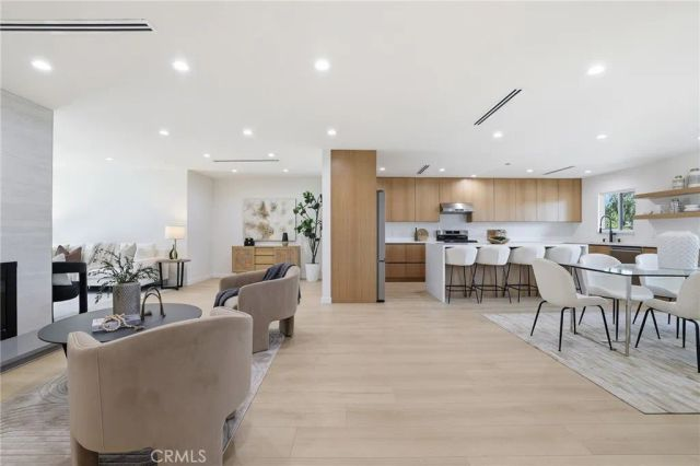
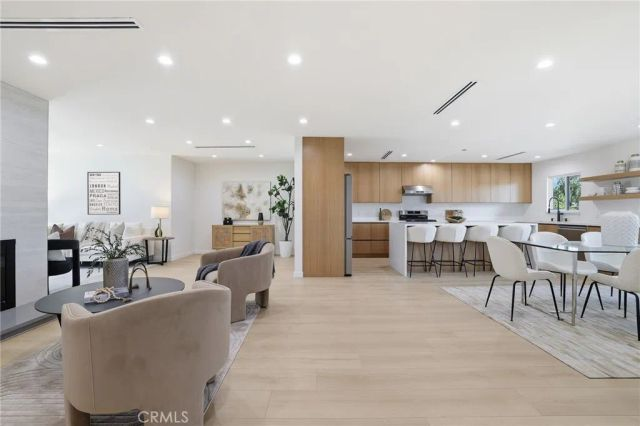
+ wall art [86,171,122,216]
